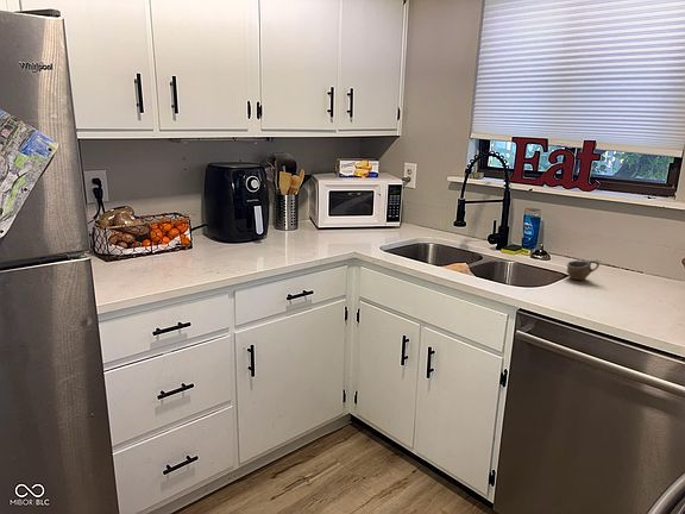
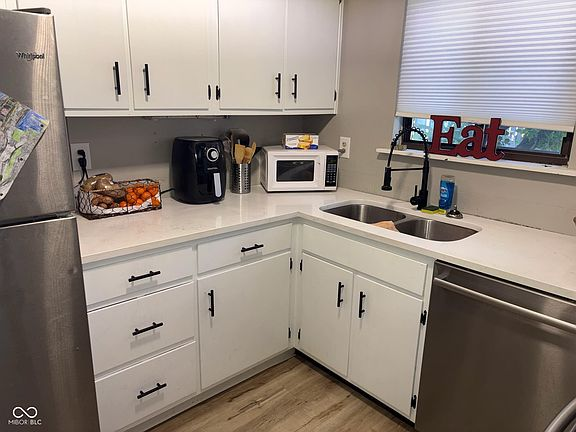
- cup [565,258,601,281]
